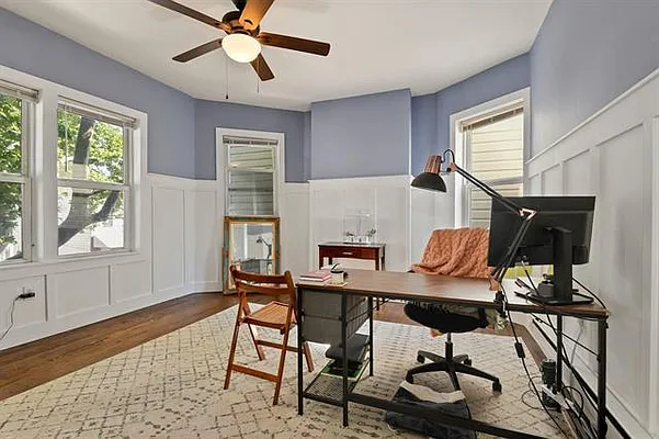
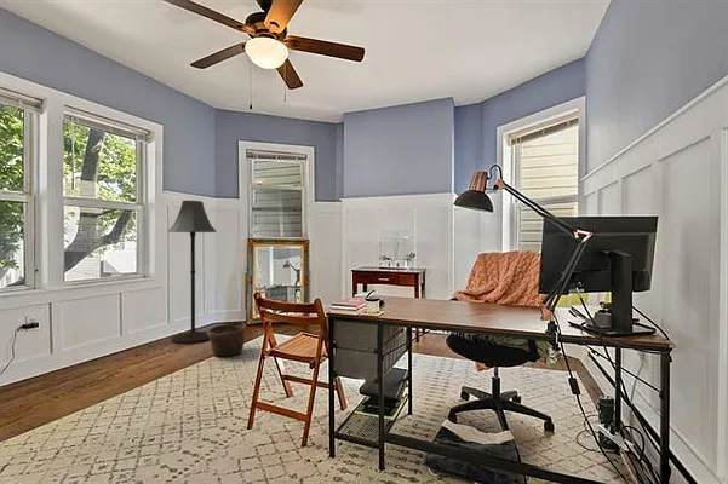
+ basket [207,319,247,357]
+ floor lamp [167,200,218,345]
